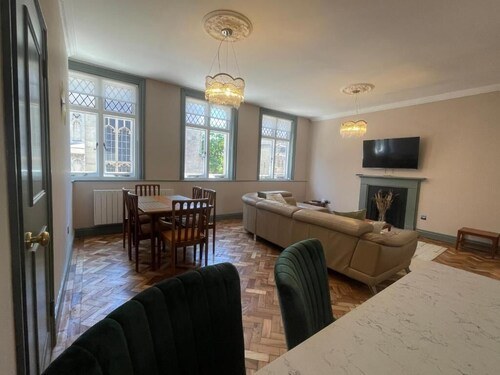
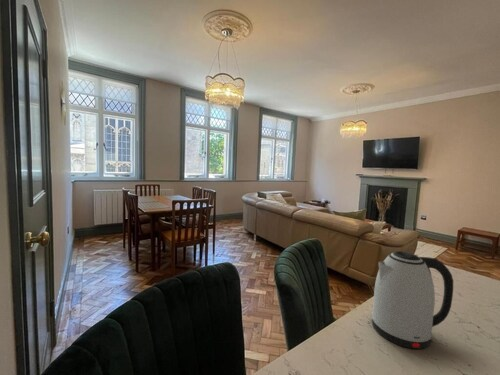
+ kettle [371,250,454,350]
